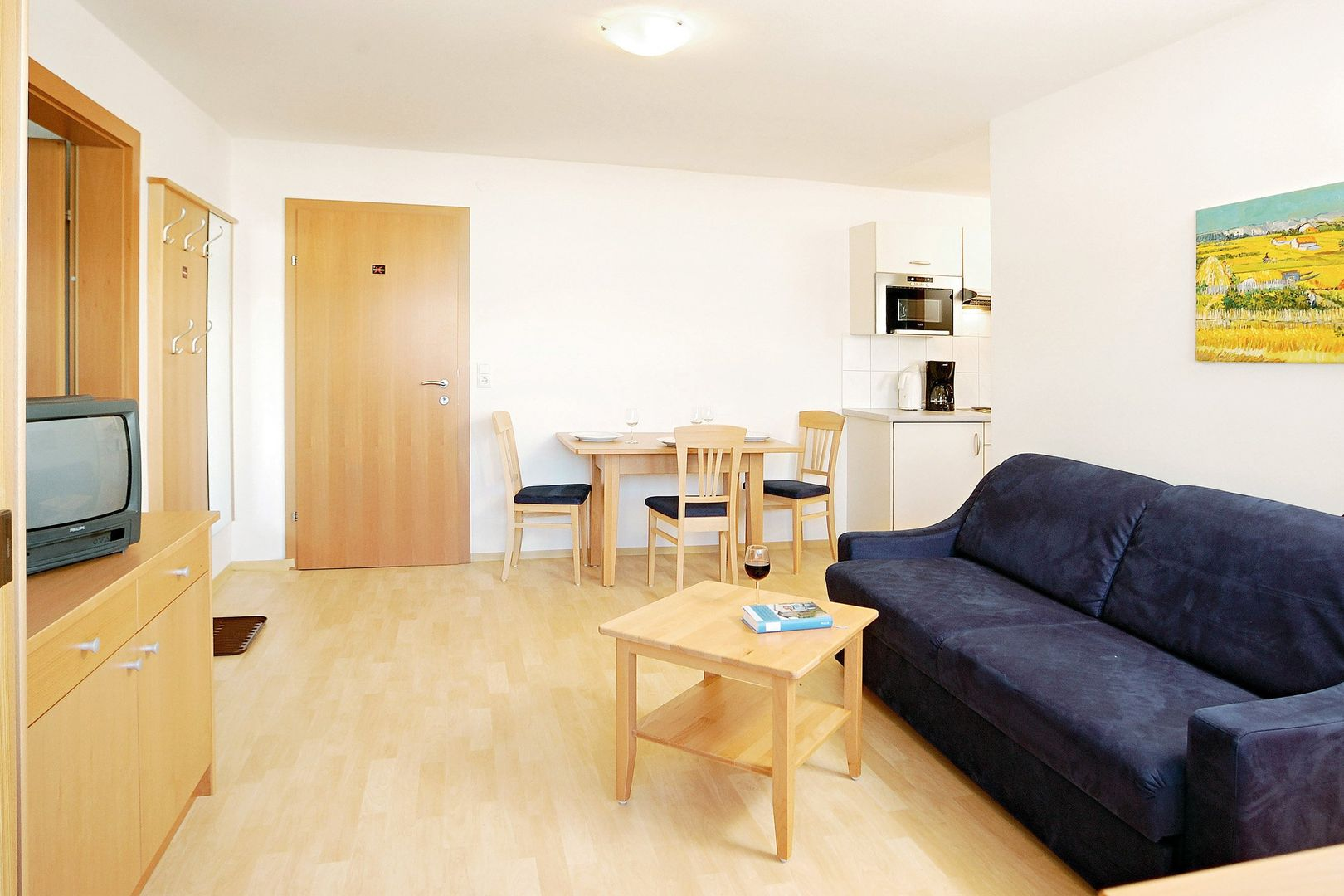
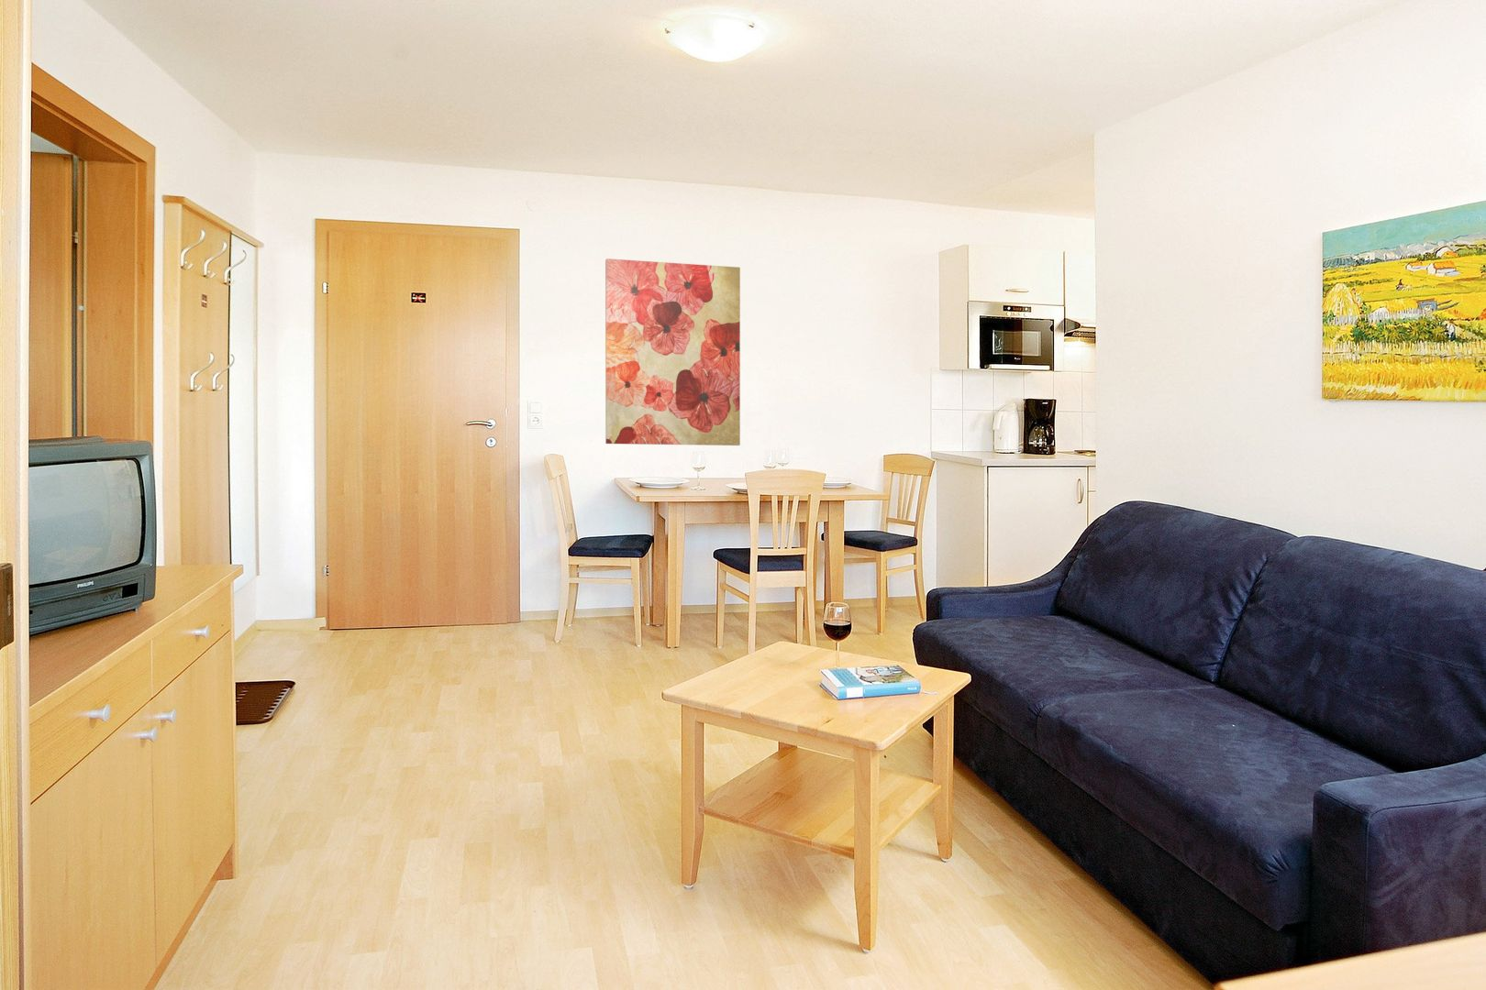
+ wall art [605,257,741,446]
